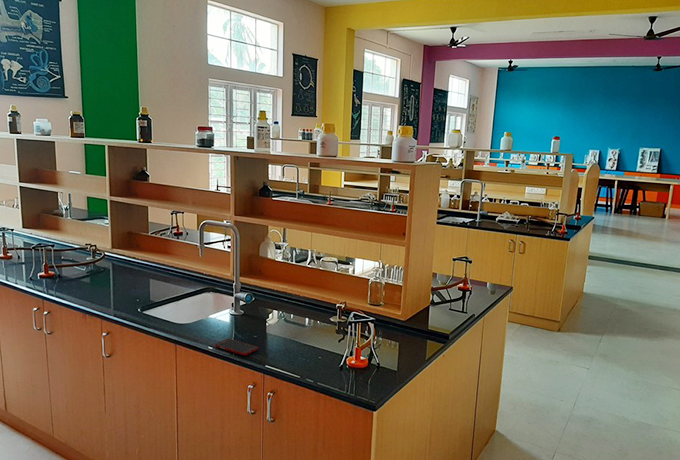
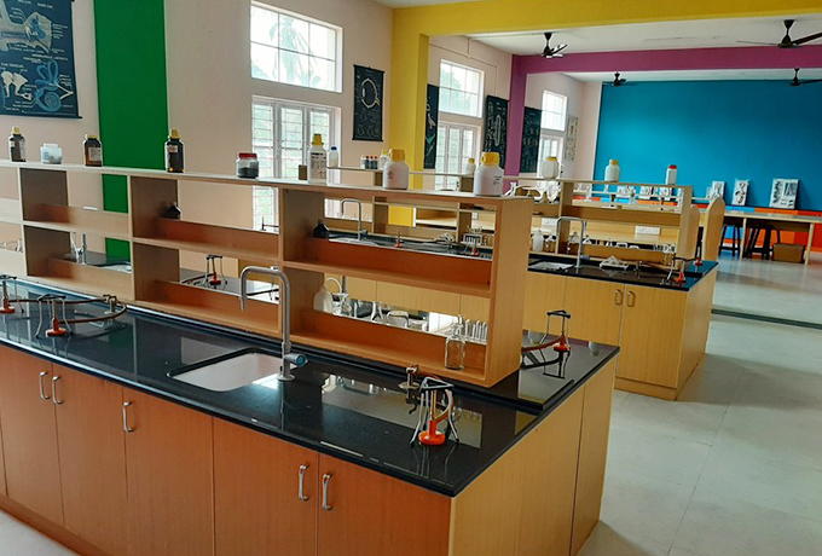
- cell phone [214,338,259,356]
